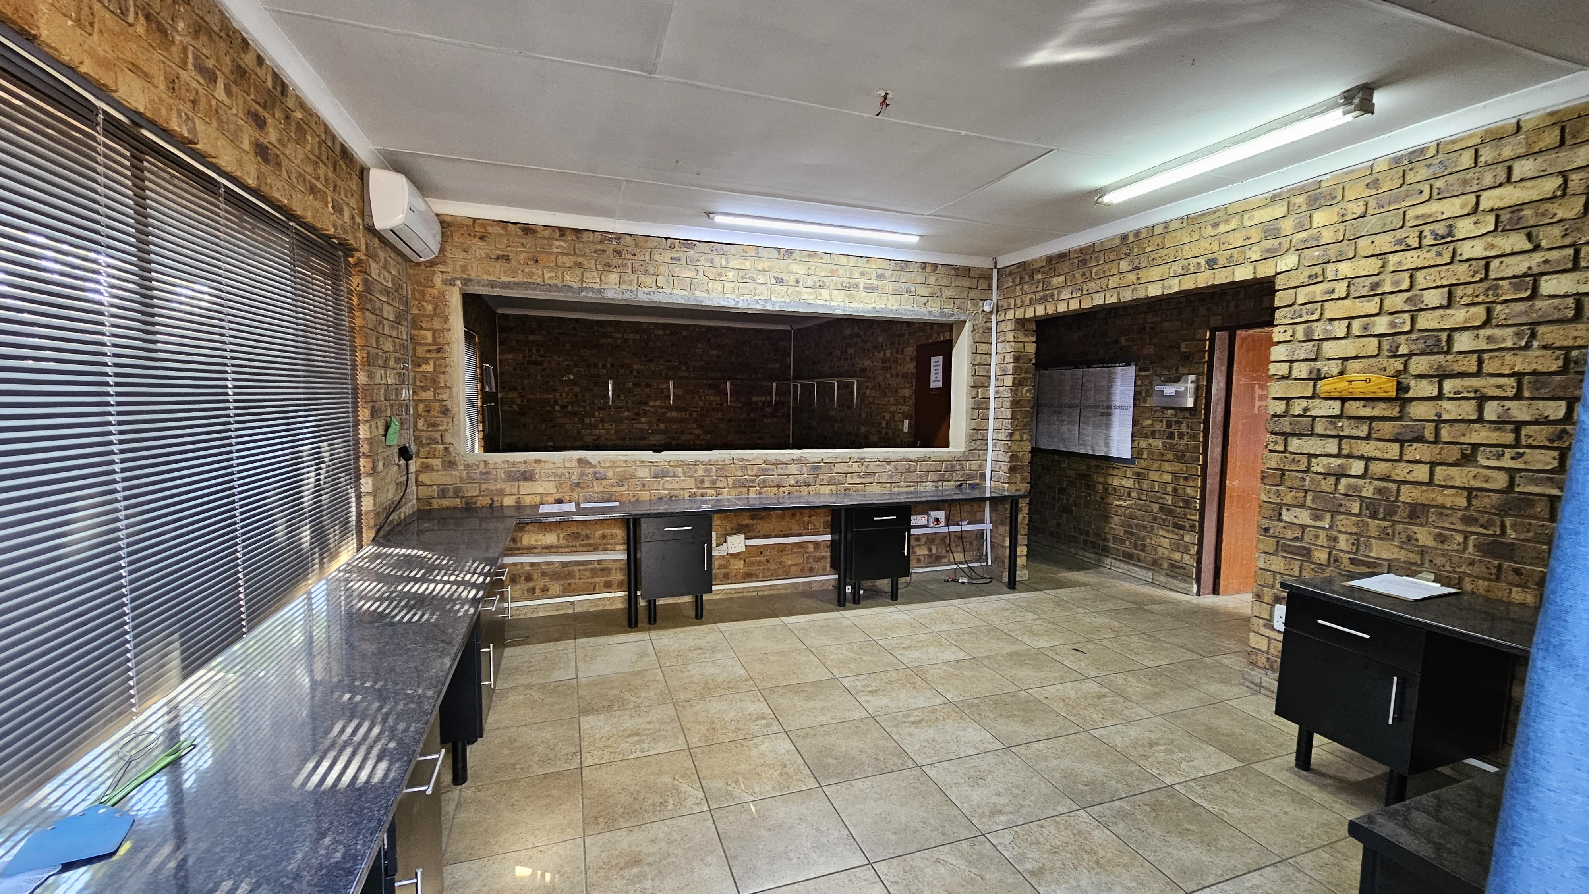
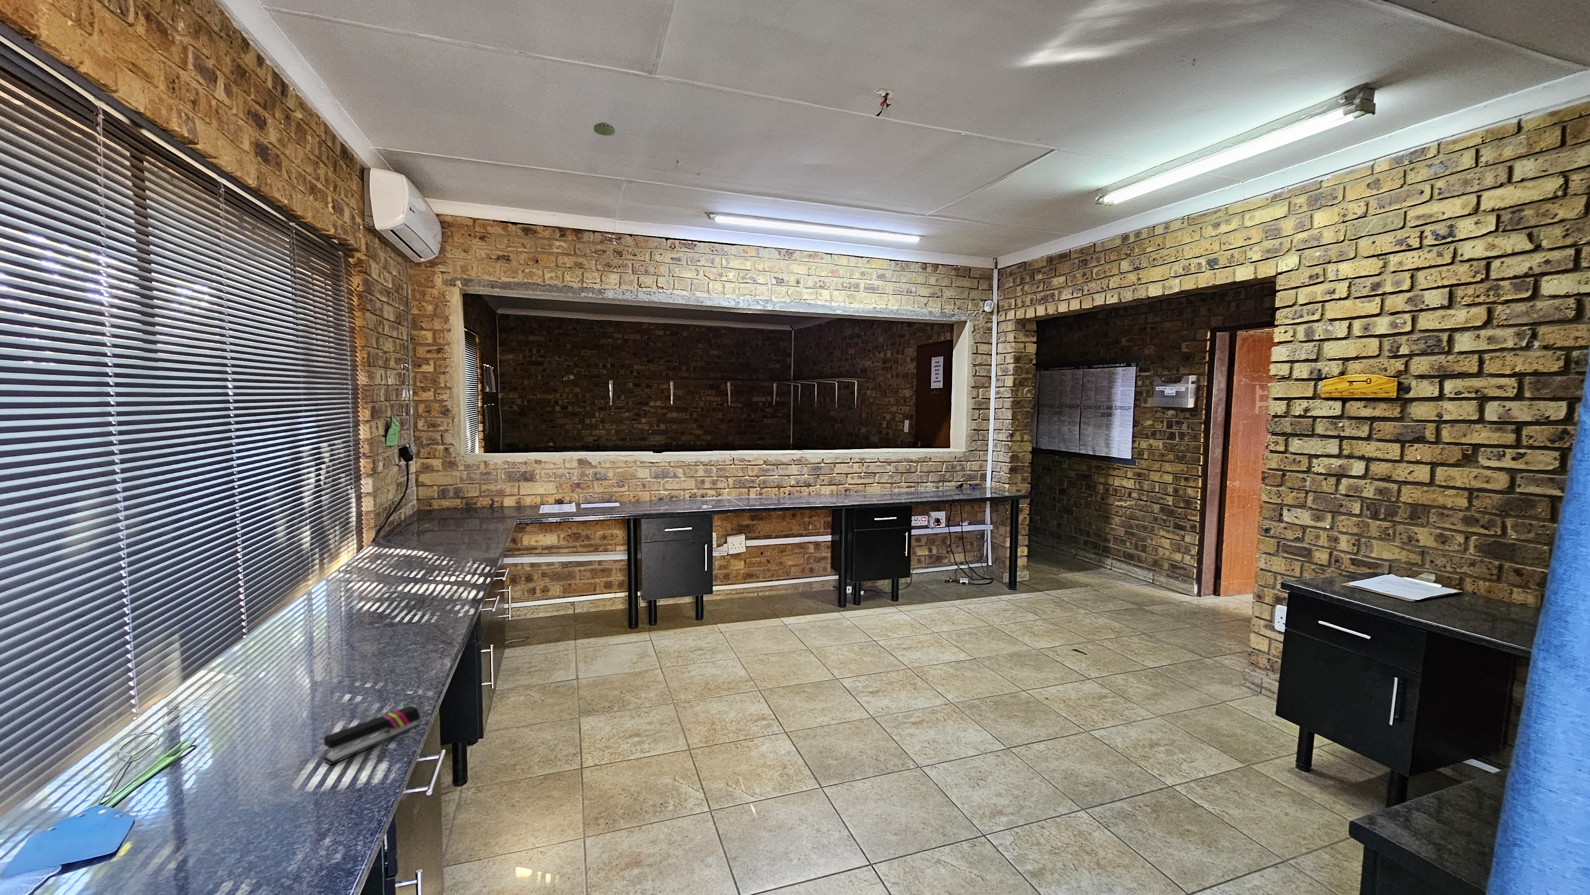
+ smoke detector [593,122,616,136]
+ stapler [323,705,420,765]
